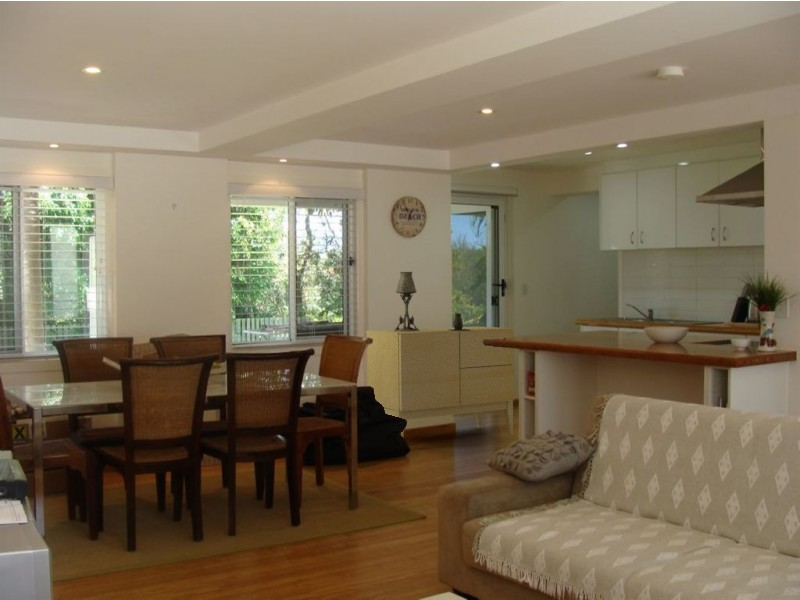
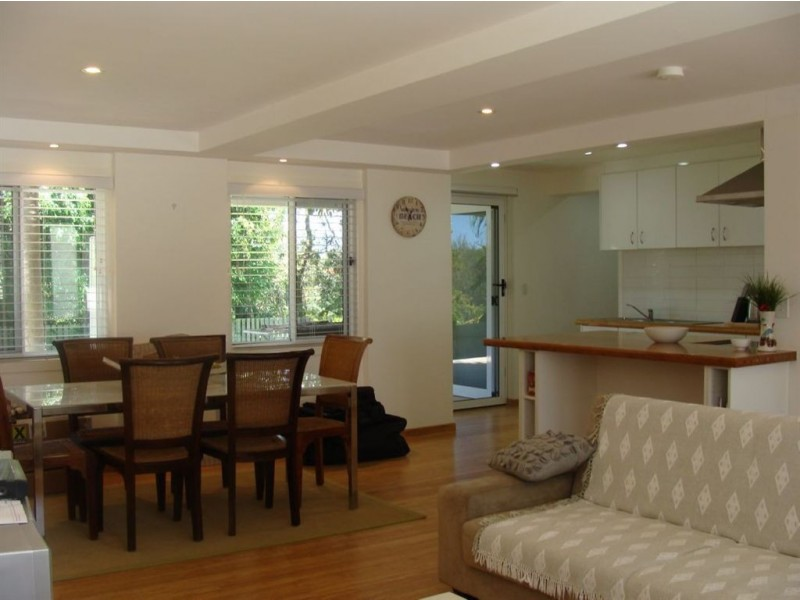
- table lamp [394,271,419,332]
- sideboard [365,325,515,438]
- decorative vase [448,312,470,331]
